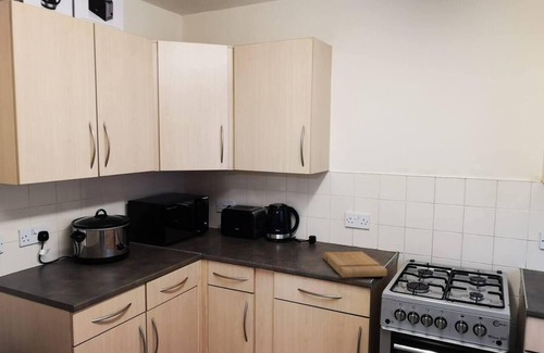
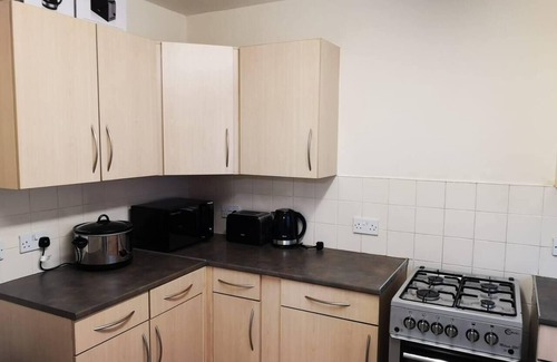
- cutting board [323,251,388,279]
